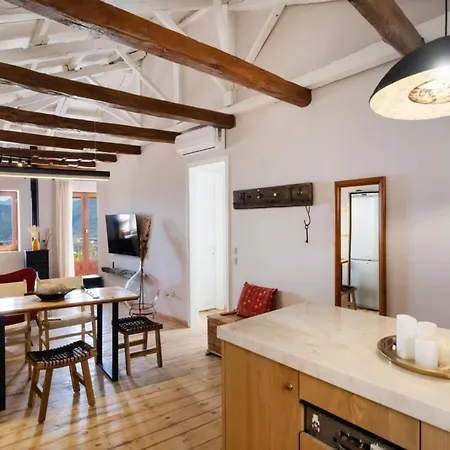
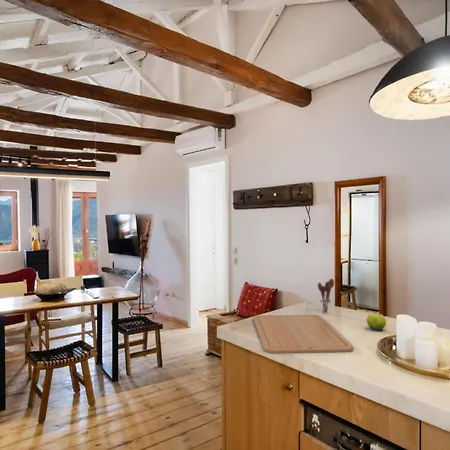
+ fruit [366,313,387,331]
+ chopping board [252,314,355,354]
+ utensil holder [317,278,335,314]
